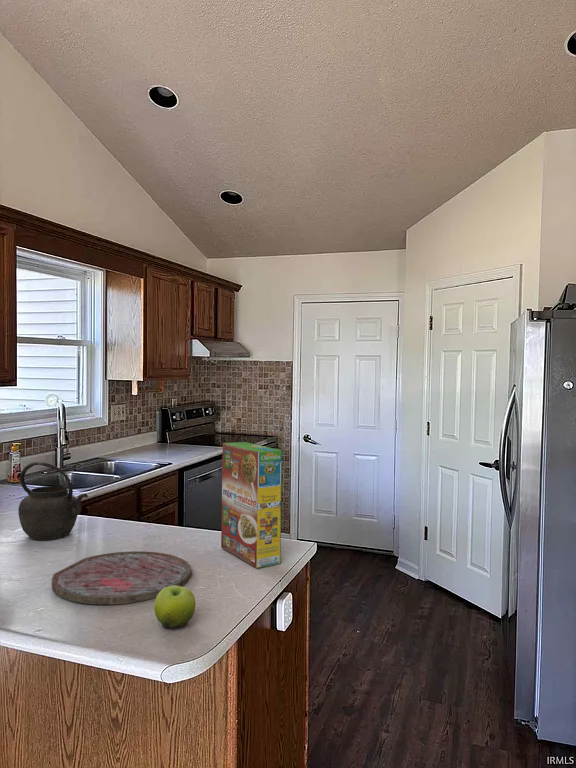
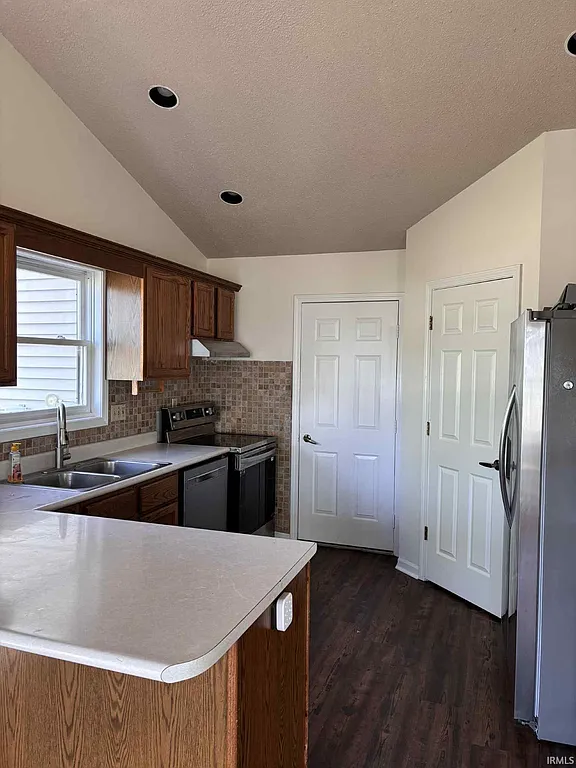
- cutting board [51,550,192,605]
- cereal box [220,441,283,569]
- fruit [153,585,196,629]
- kettle [17,461,89,541]
